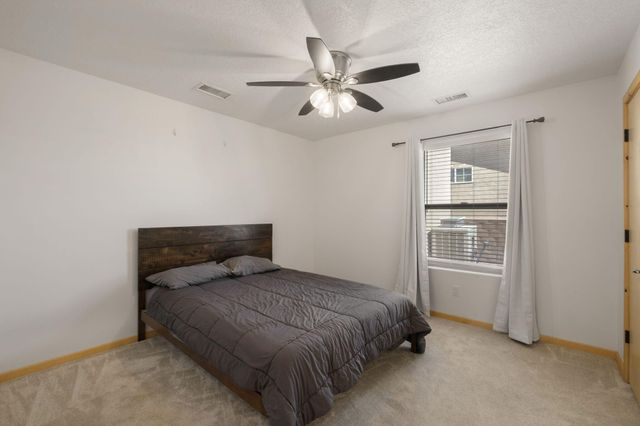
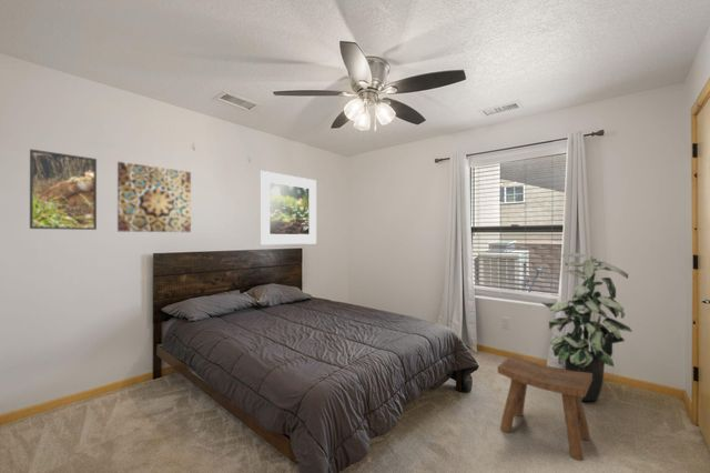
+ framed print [258,170,317,245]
+ stool [497,354,592,462]
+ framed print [29,148,98,231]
+ wall art [116,161,192,233]
+ indoor plant [540,252,633,402]
